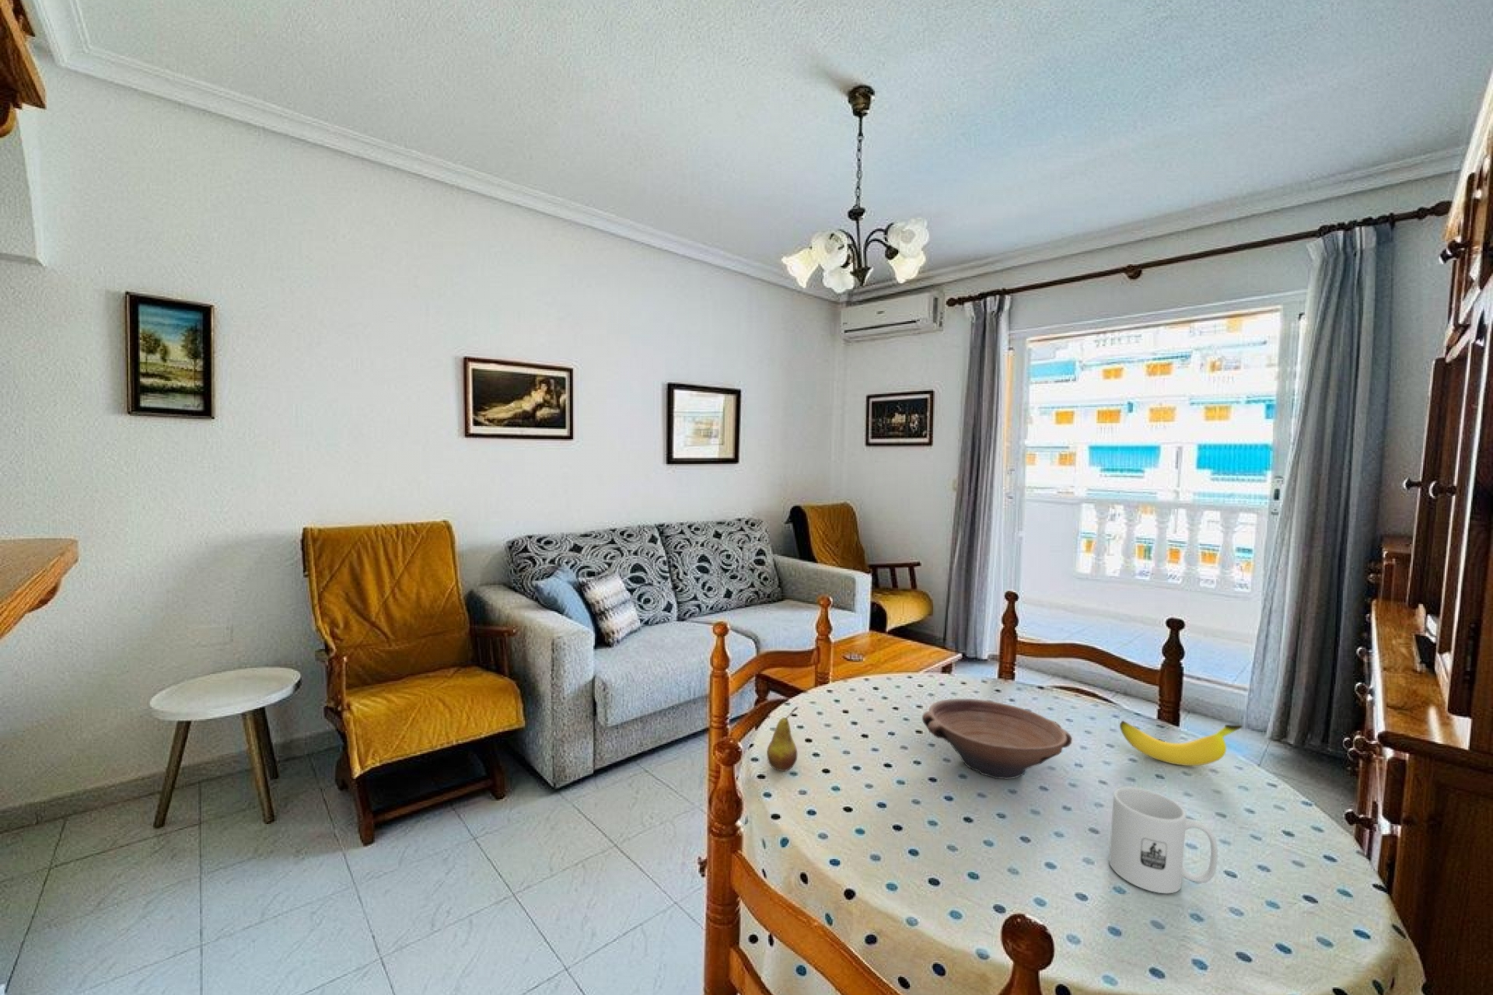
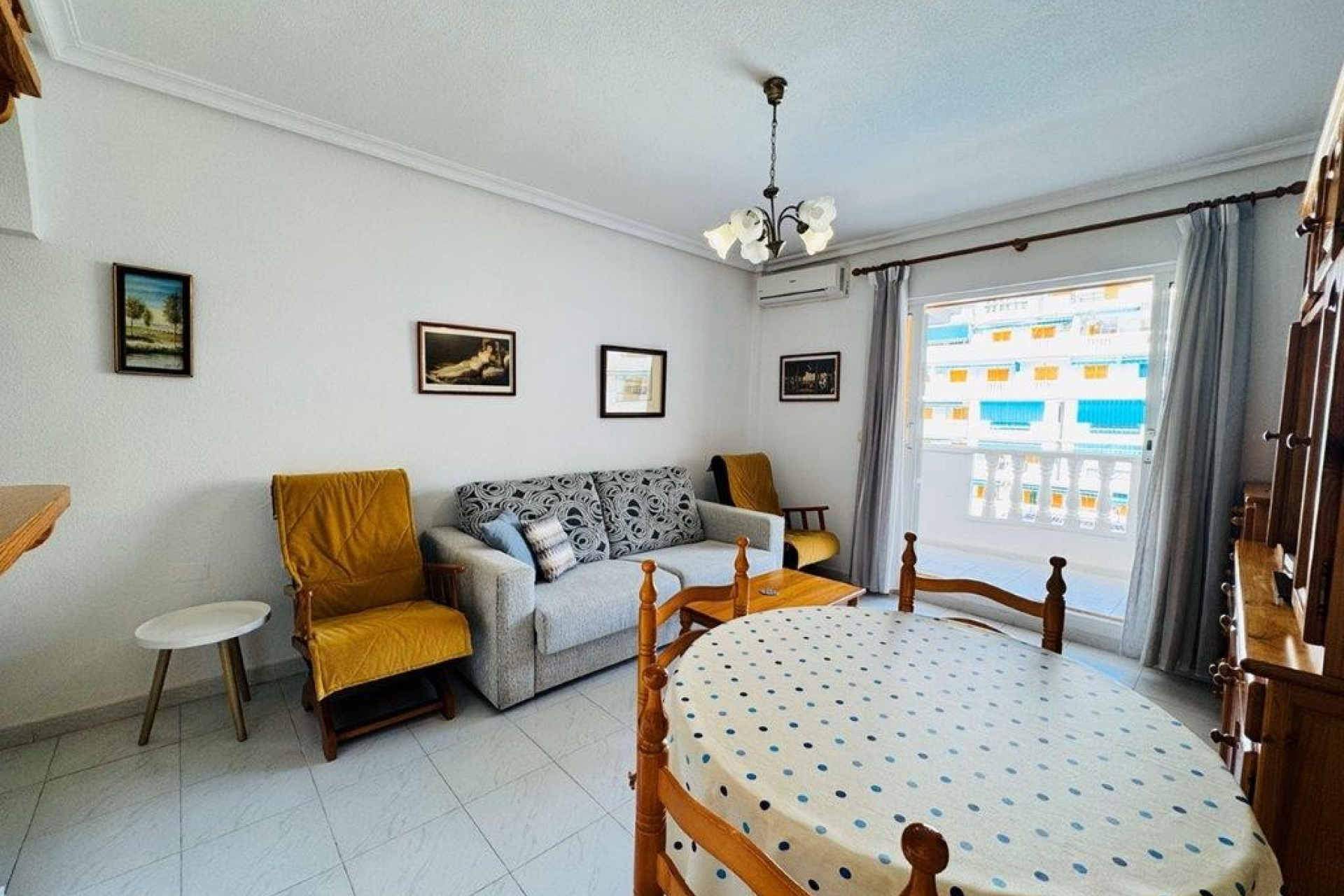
- mug [1109,786,1219,894]
- fruit [765,706,799,772]
- bowl [922,698,1073,780]
- banana [1119,720,1243,766]
